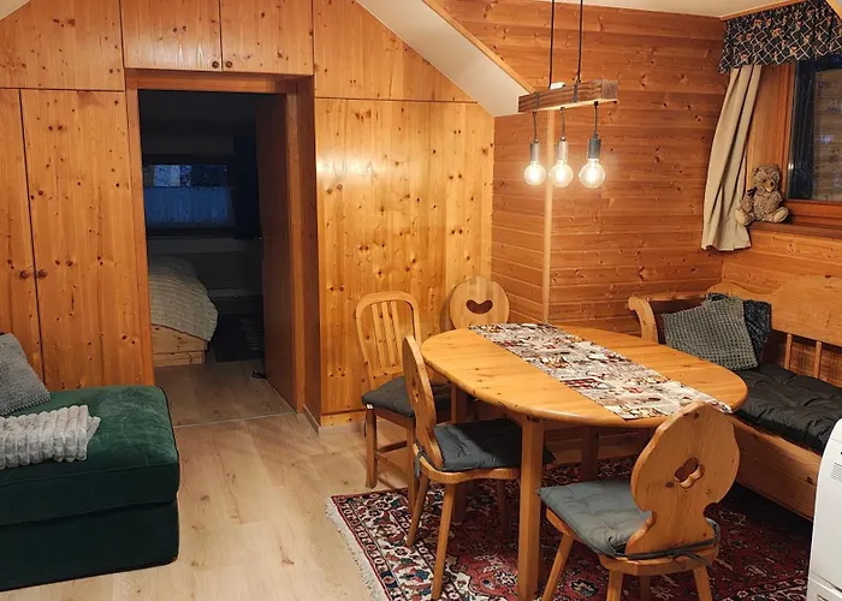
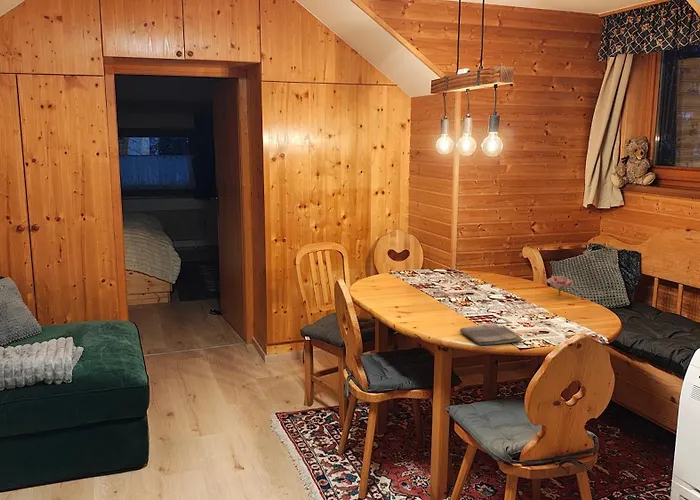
+ dish towel [459,322,523,346]
+ flower [546,275,574,296]
